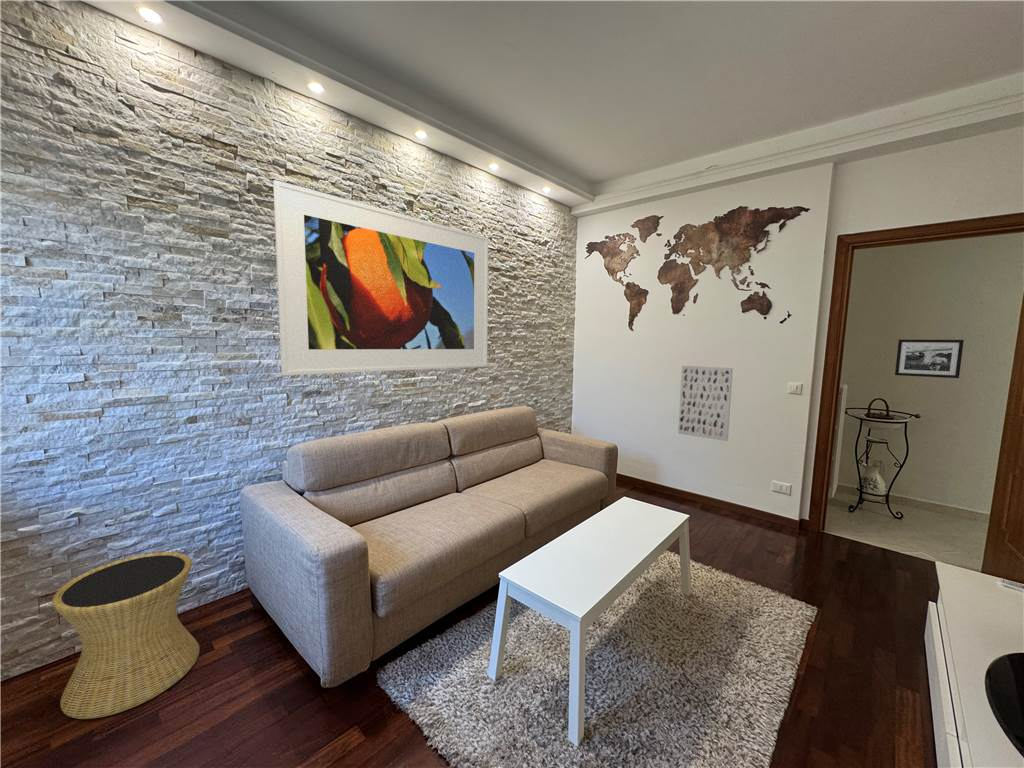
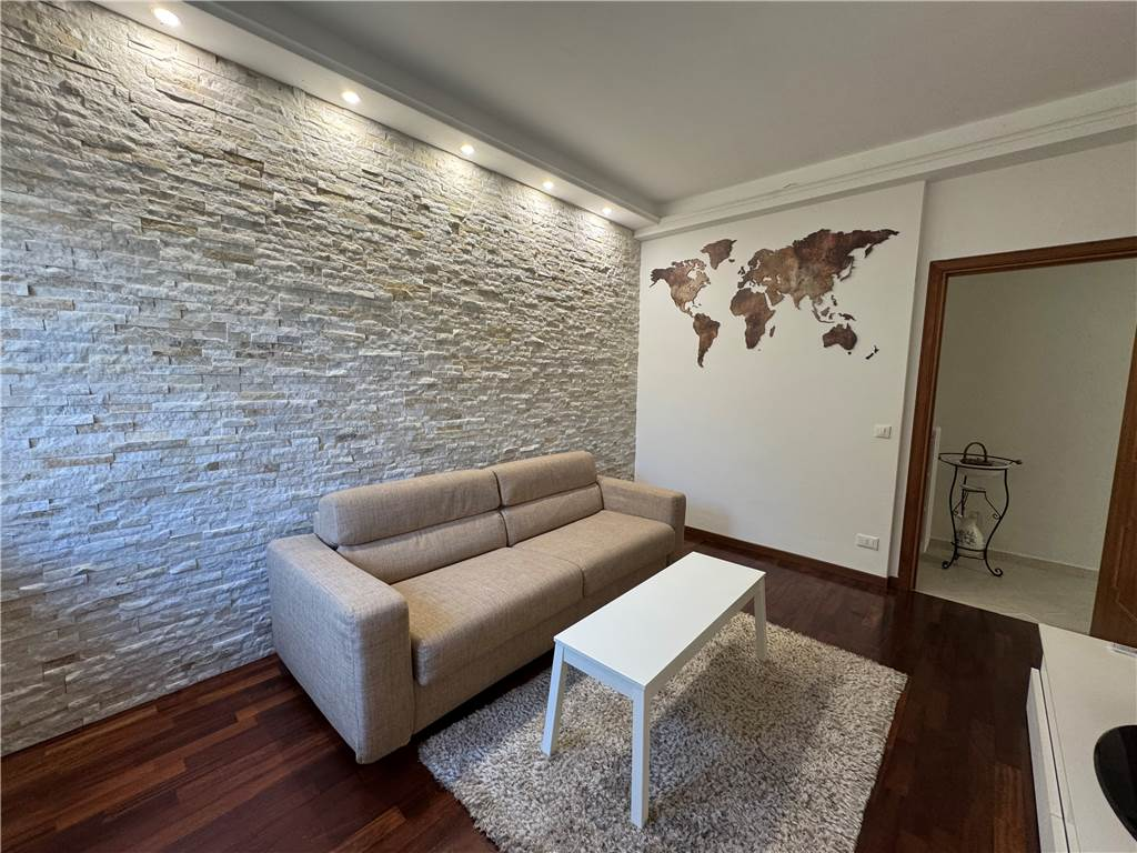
- side table [51,551,201,720]
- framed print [272,179,489,377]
- picture frame [894,339,965,379]
- wall art [677,365,734,442]
